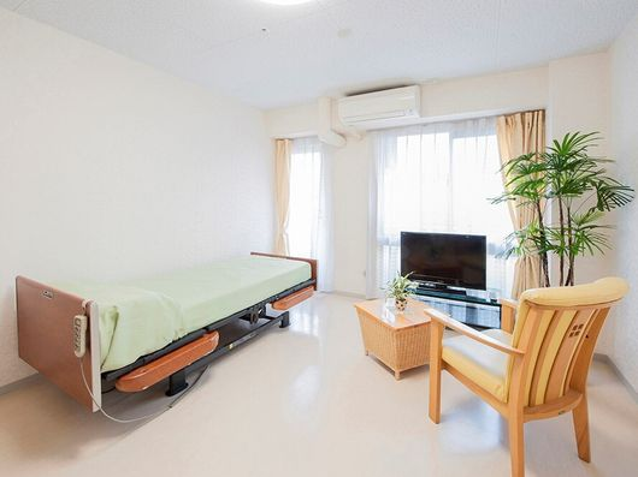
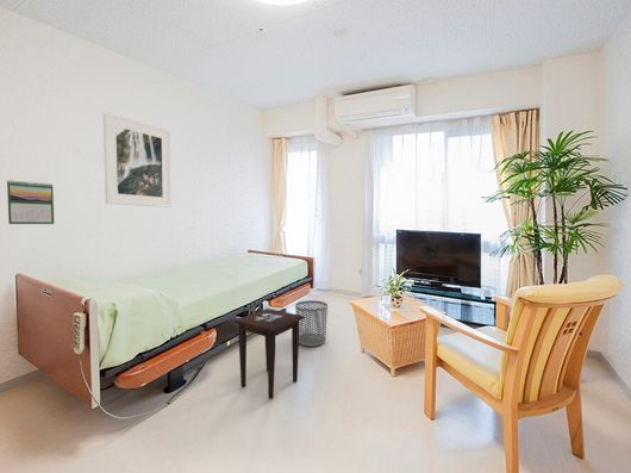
+ side table [231,307,306,400]
+ waste bin [294,299,329,348]
+ calendar [6,179,55,225]
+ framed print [102,111,173,209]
